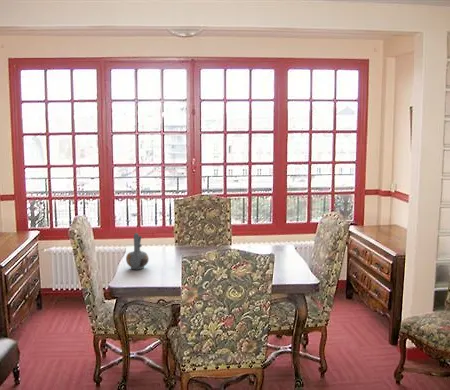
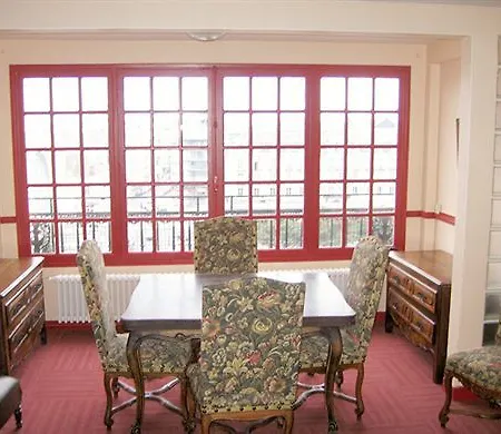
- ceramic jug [125,232,150,270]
